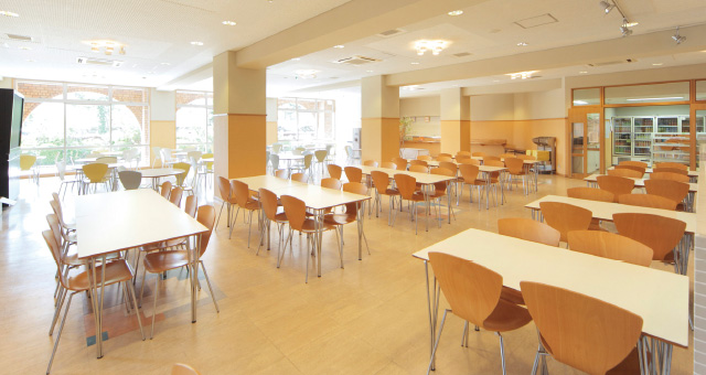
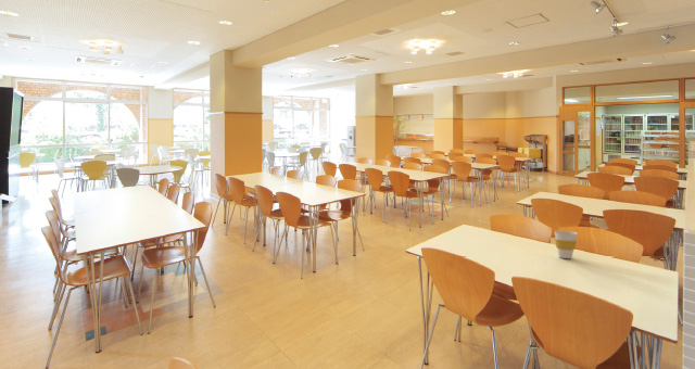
+ cup [553,230,579,259]
